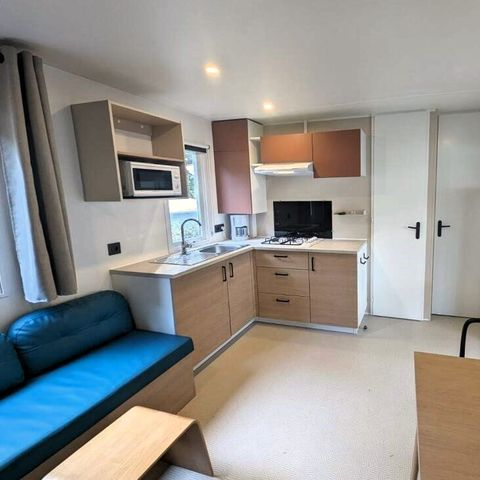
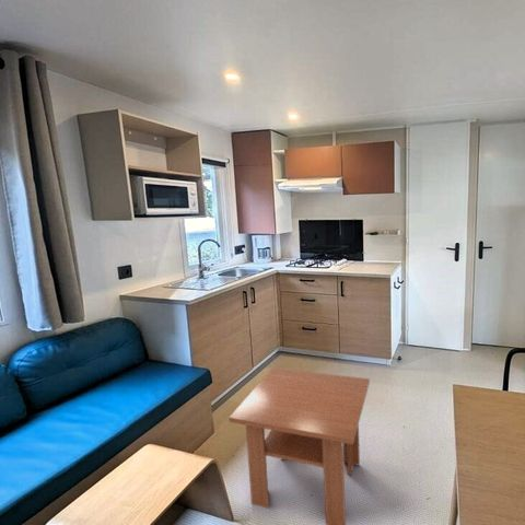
+ coffee table [228,366,371,525]
